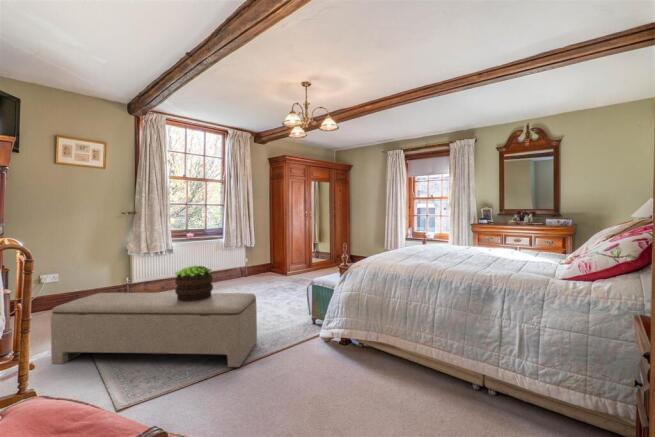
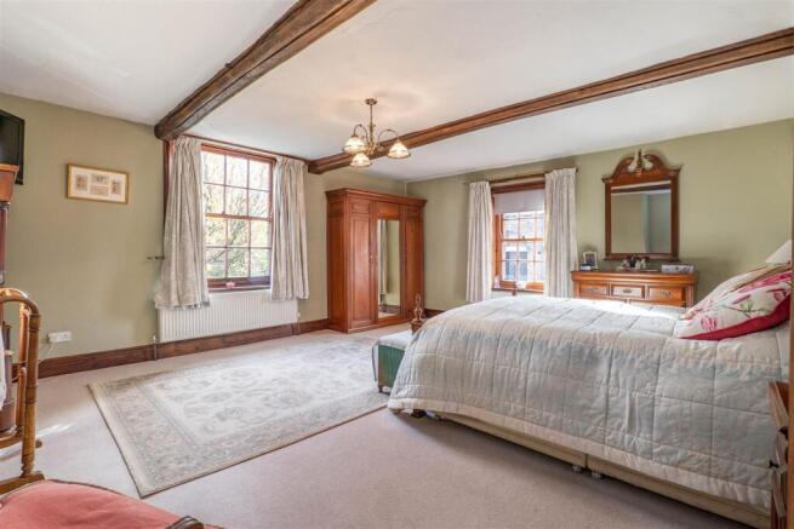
- bench [50,292,258,368]
- potted plant [174,265,214,302]
